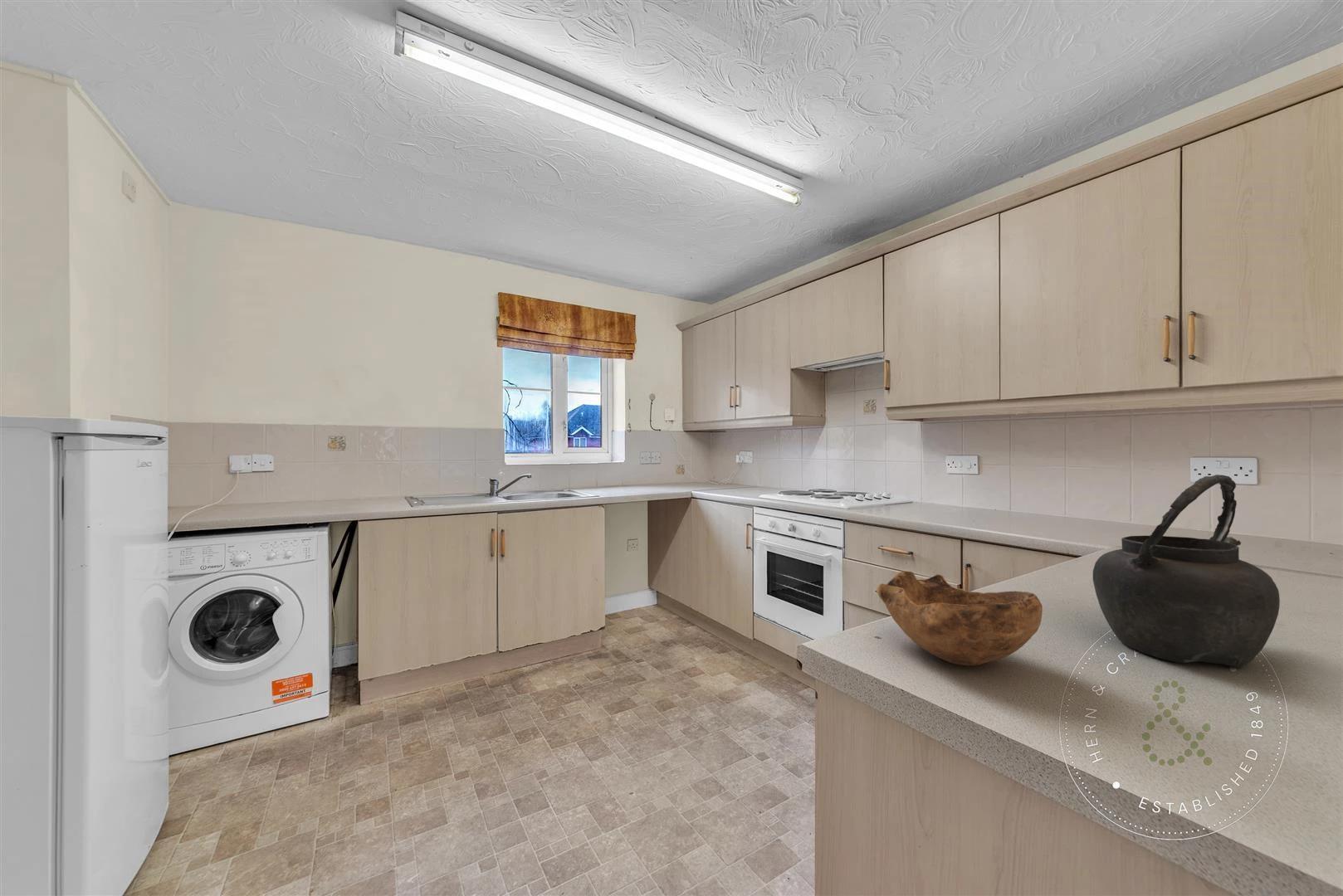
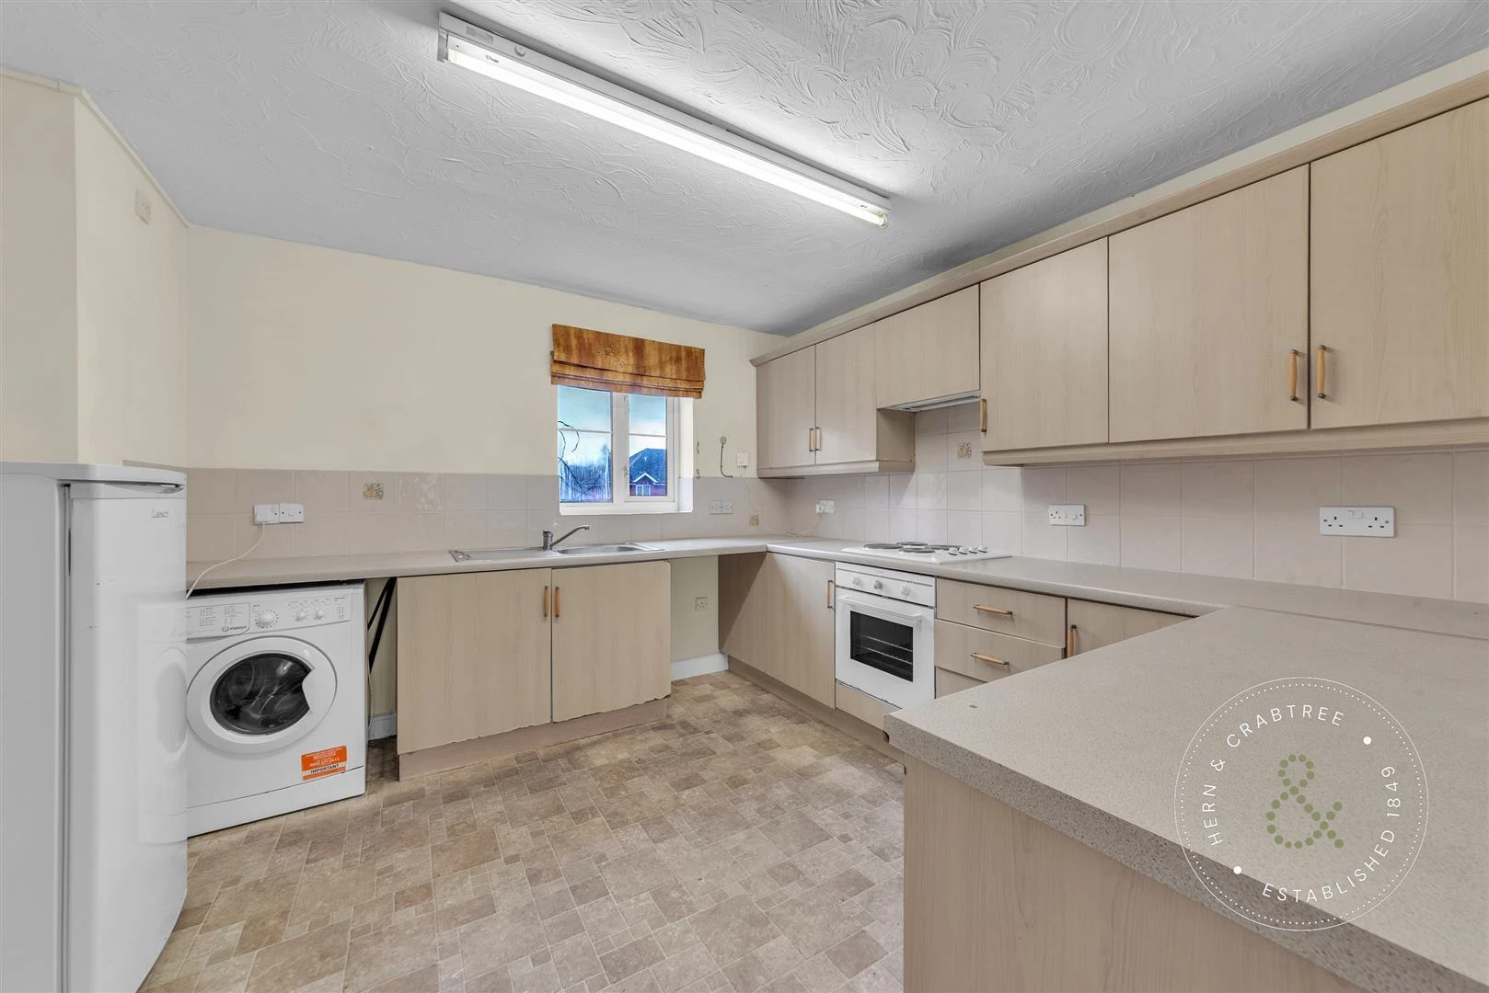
- kettle [1092,474,1281,669]
- bowl [876,571,1043,666]
